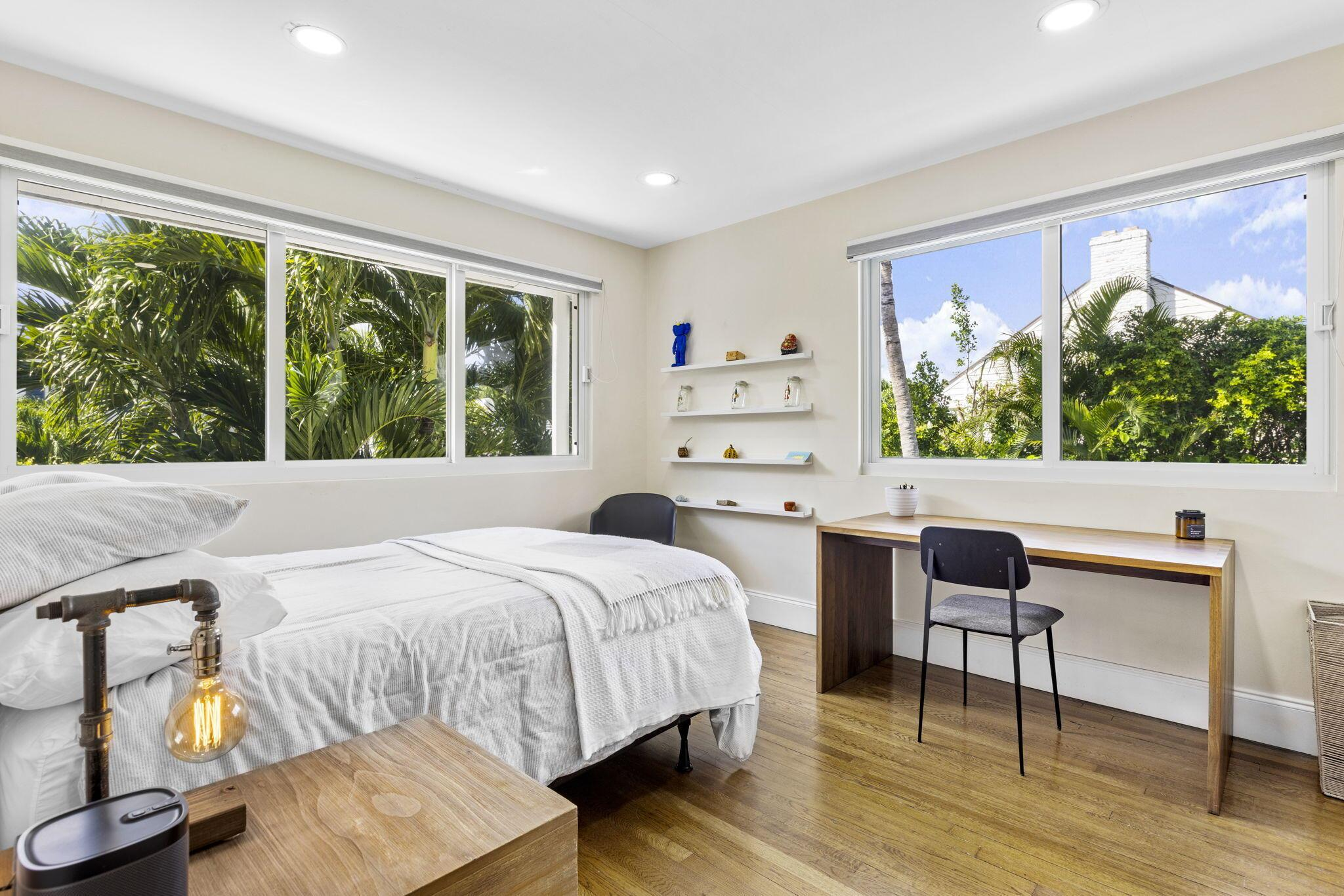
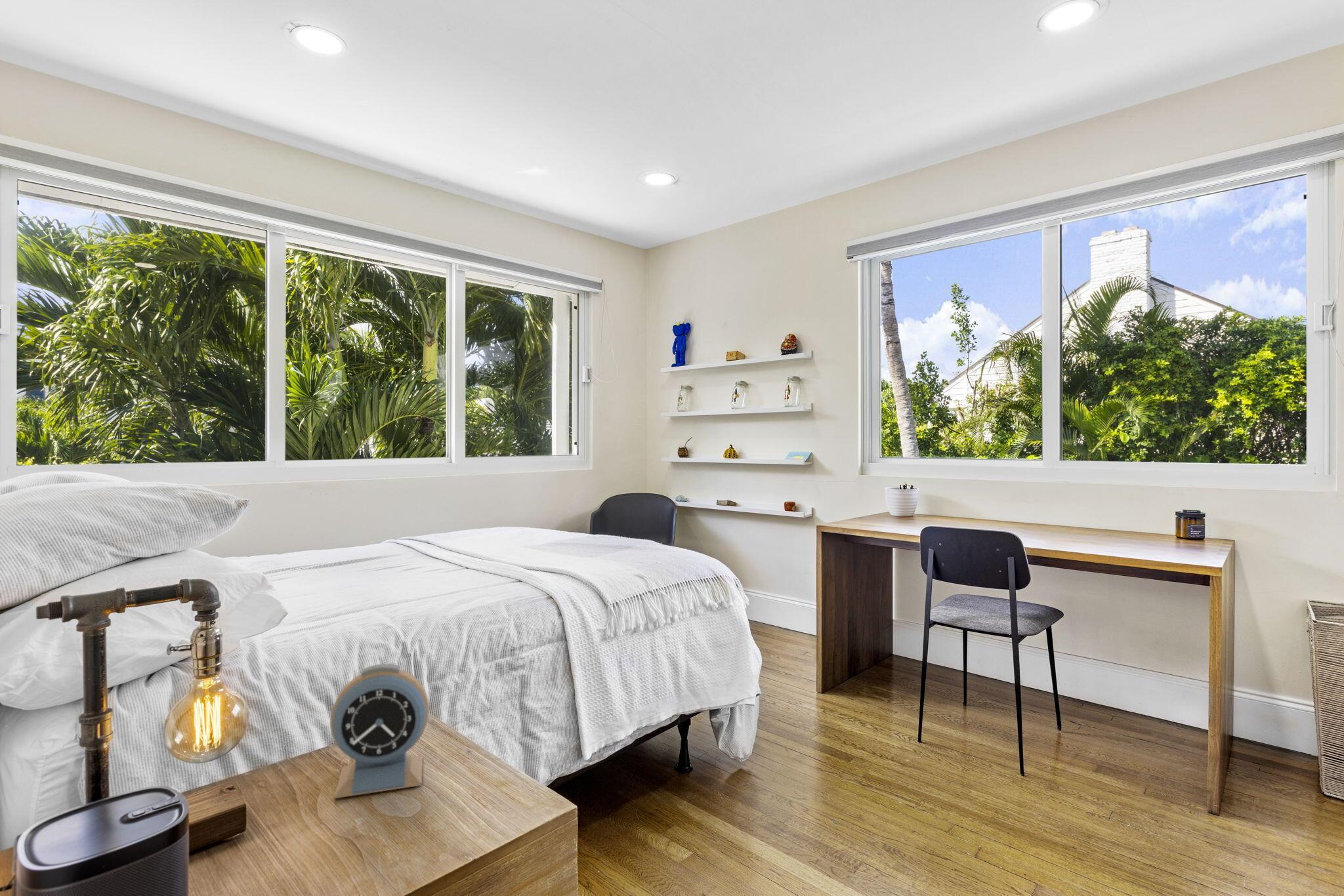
+ alarm clock [329,663,430,799]
